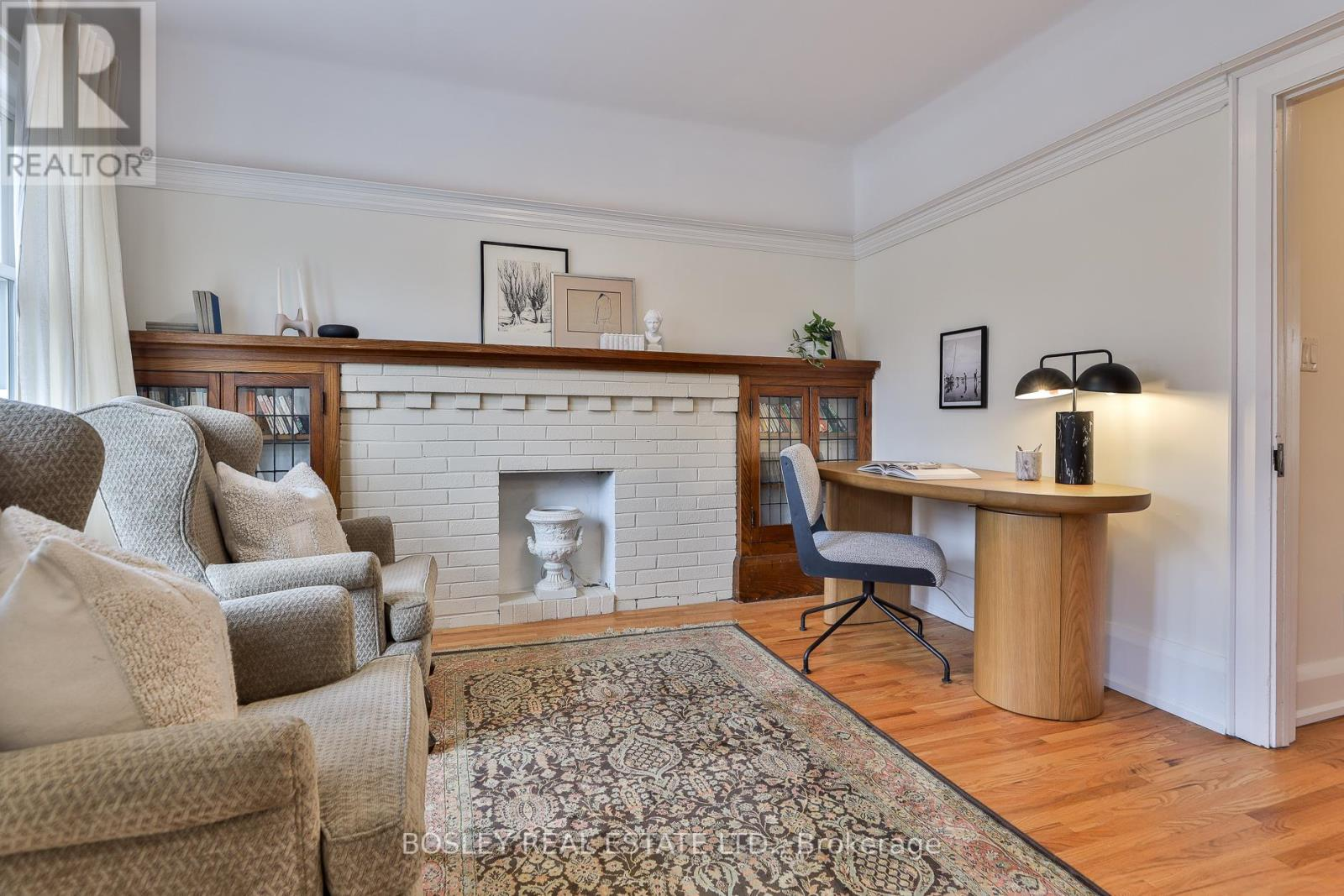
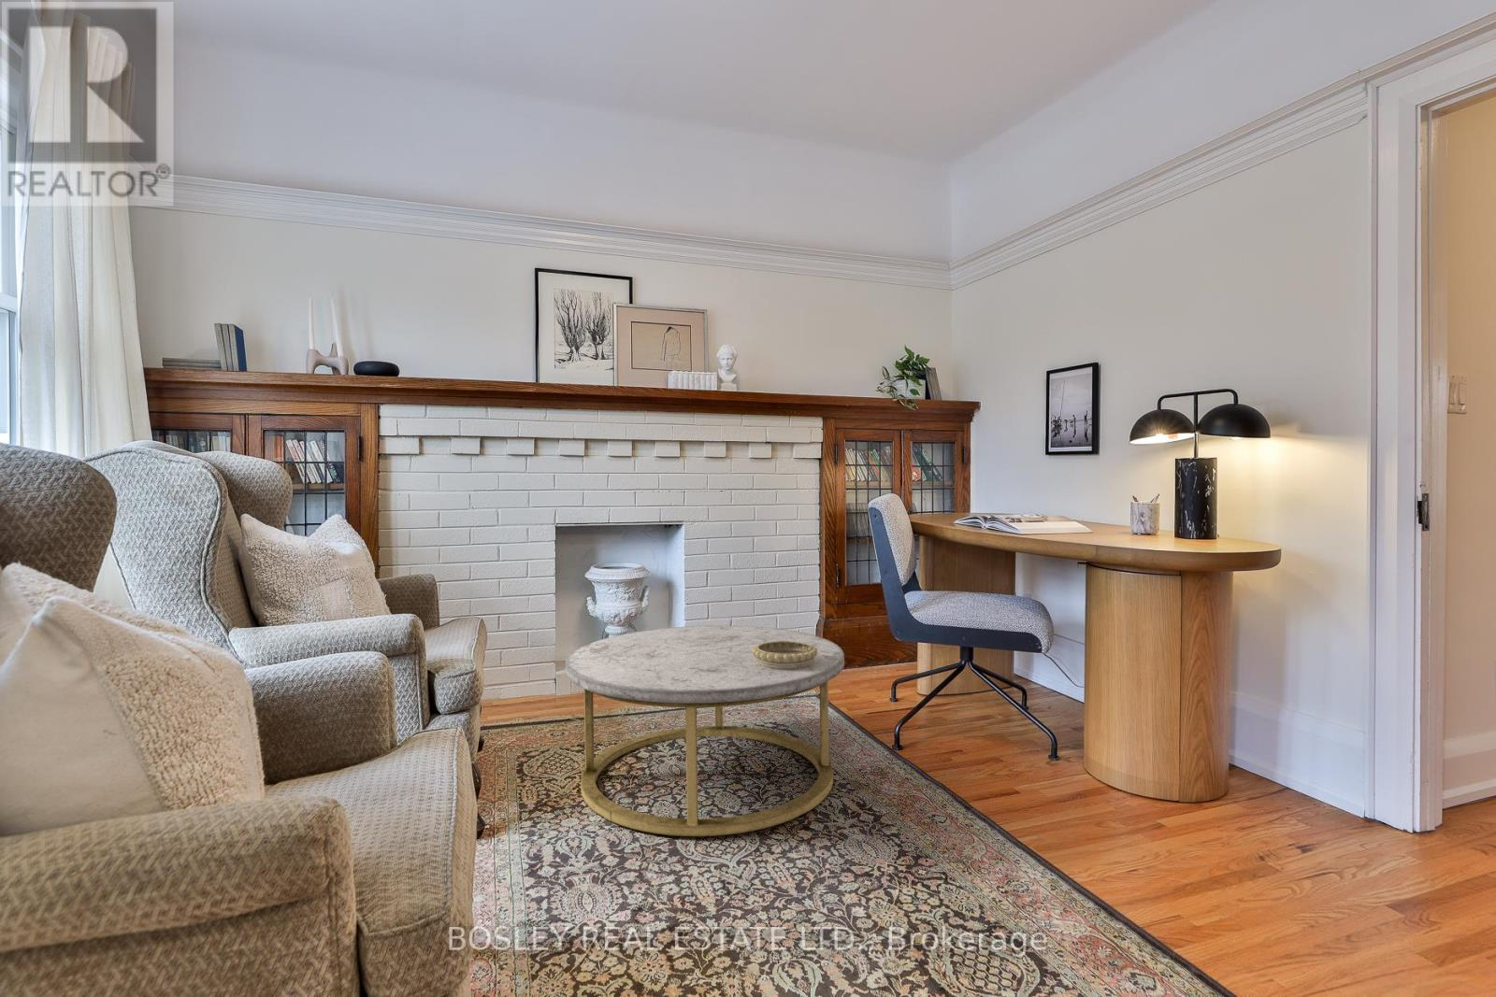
+ decorative bowl [751,641,817,670]
+ coffee table [564,625,845,837]
